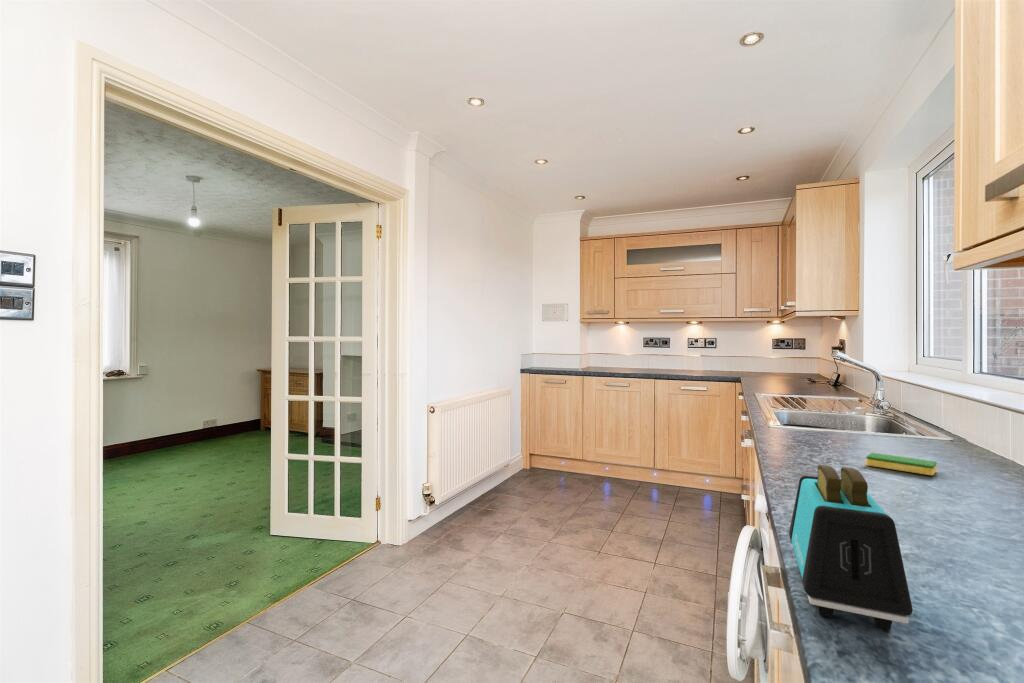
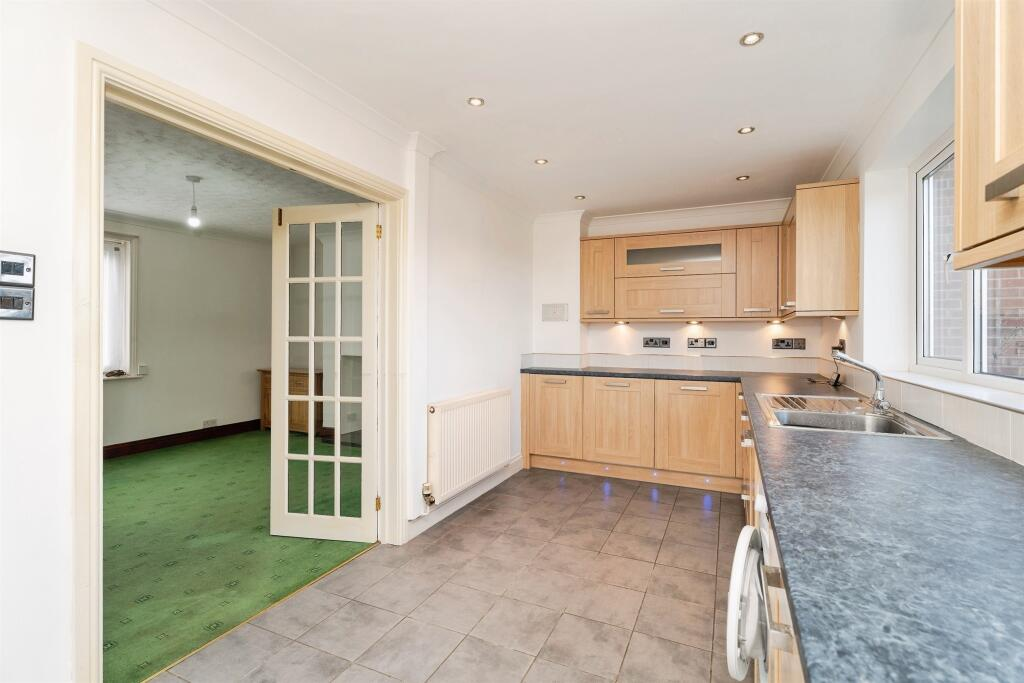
- toaster [788,464,913,630]
- dish sponge [865,452,938,476]
